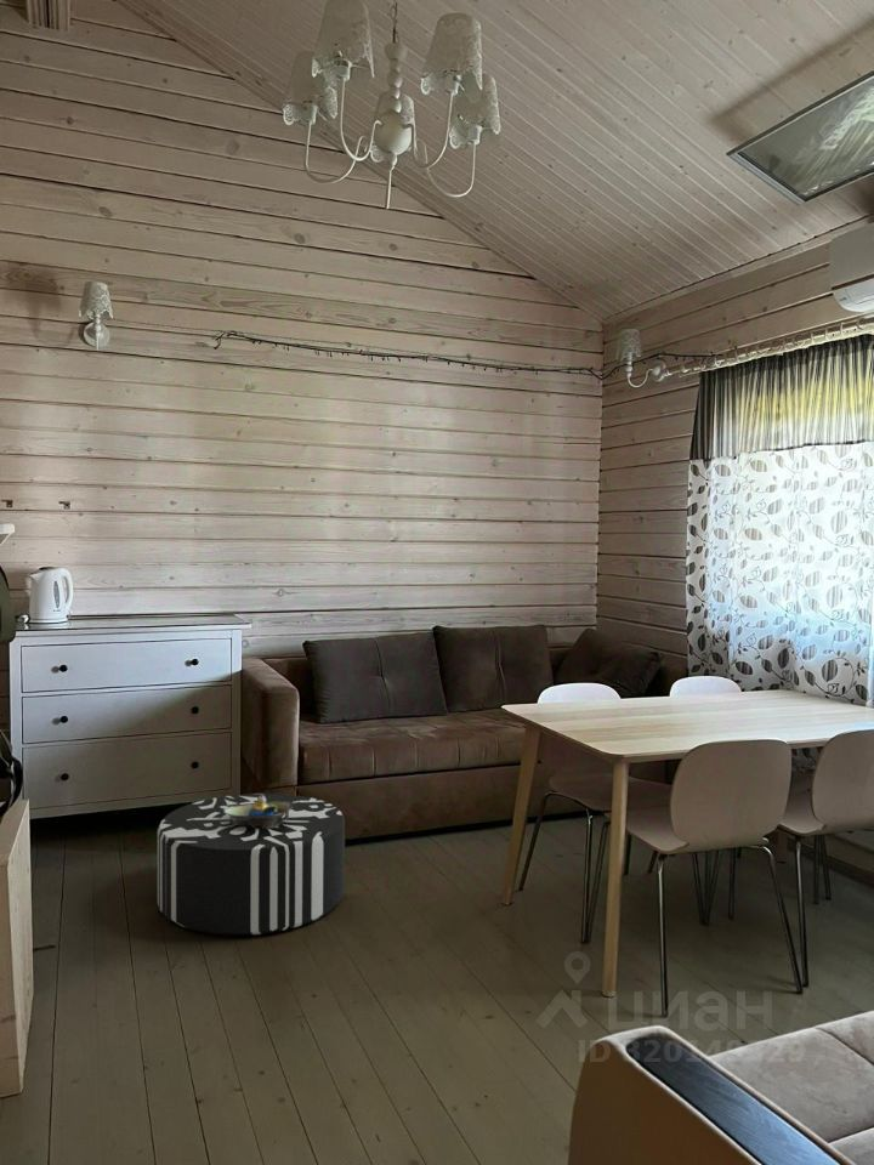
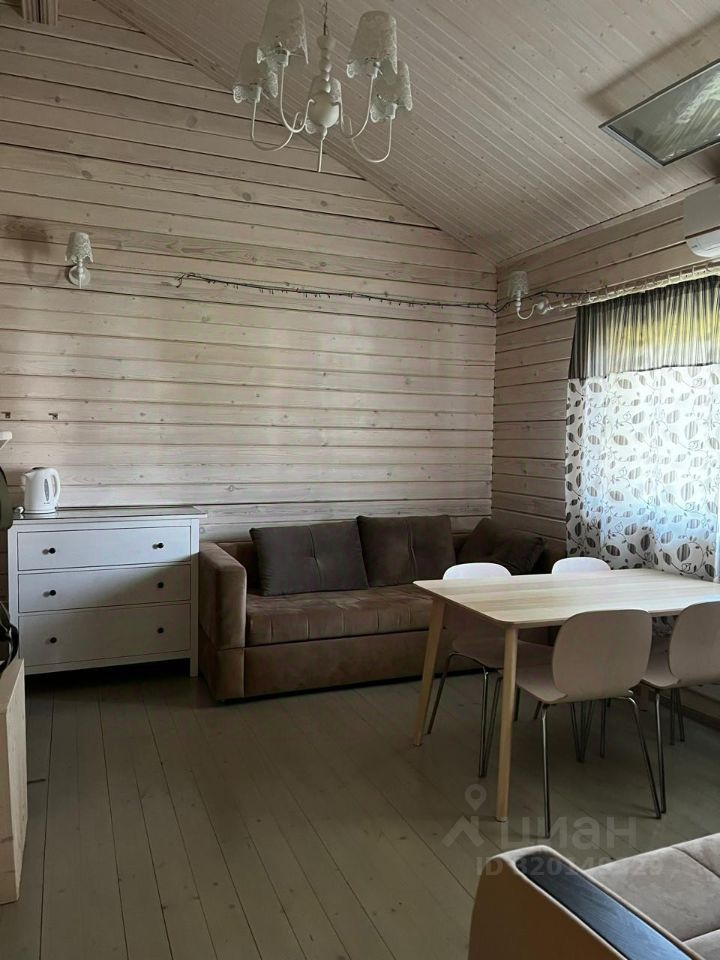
- pouf [157,792,346,937]
- decorative bowl [223,795,293,829]
